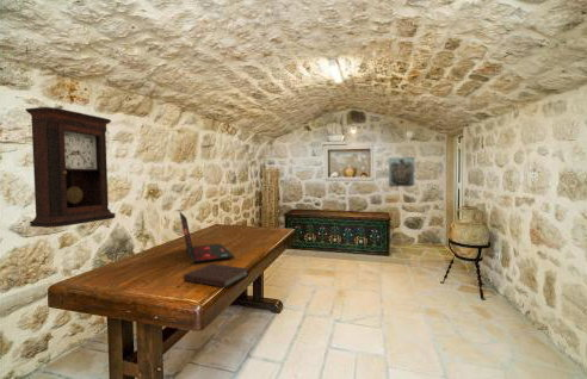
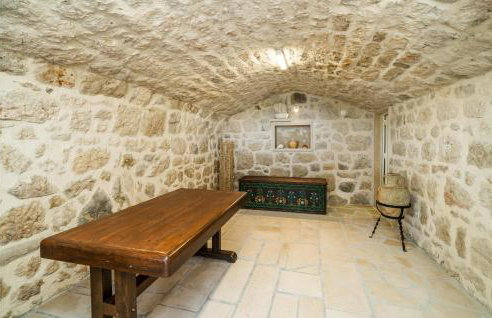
- notebook [183,262,251,288]
- wall sculpture [388,156,416,188]
- pendulum clock [25,106,117,229]
- laptop [178,210,235,265]
